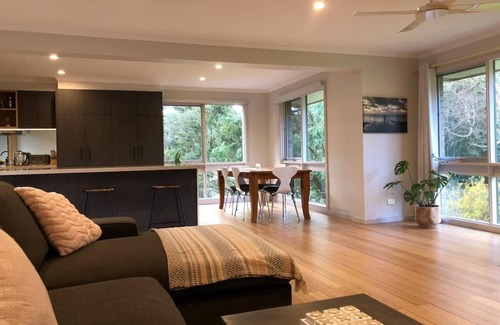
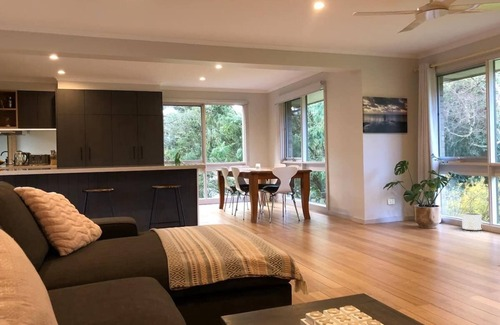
+ planter [461,212,483,232]
